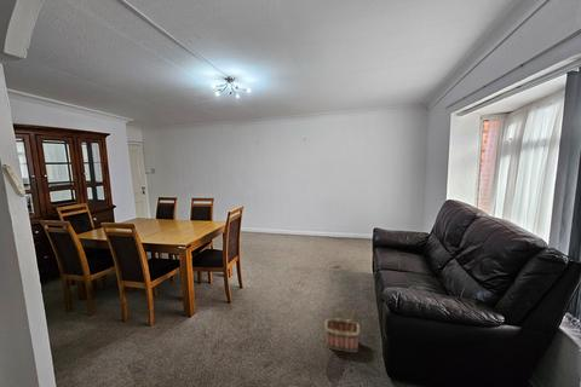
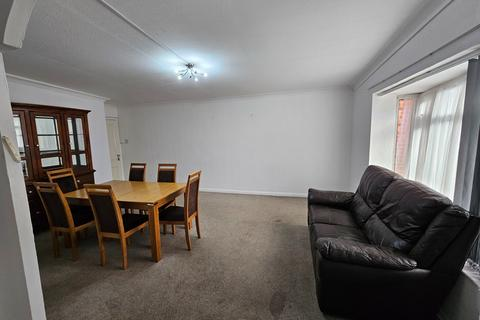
- basket [324,298,361,353]
